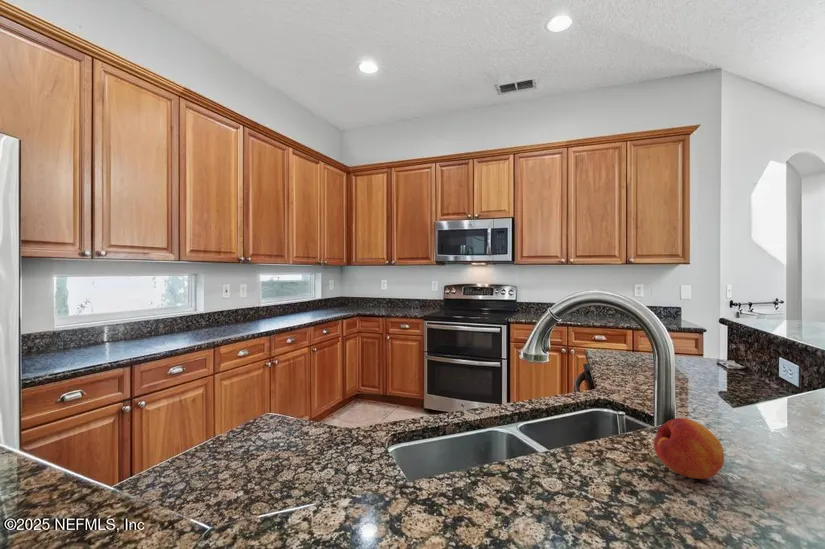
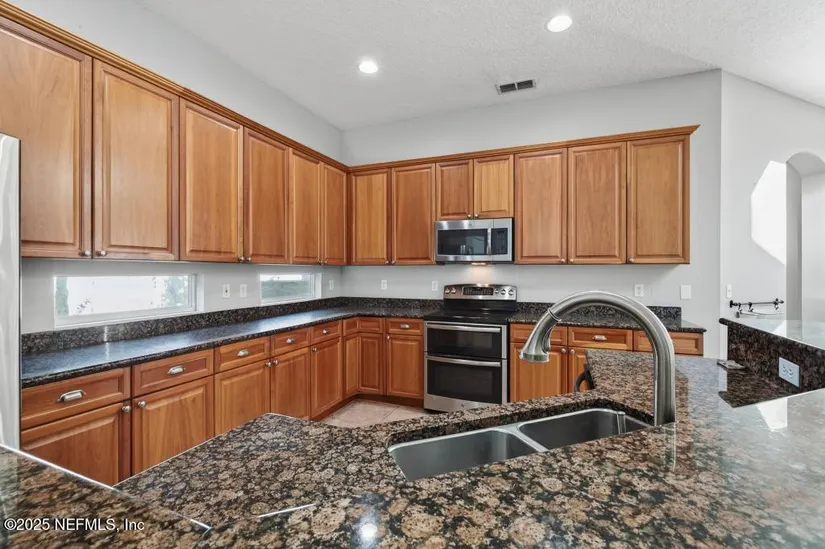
- fruit [653,417,725,480]
